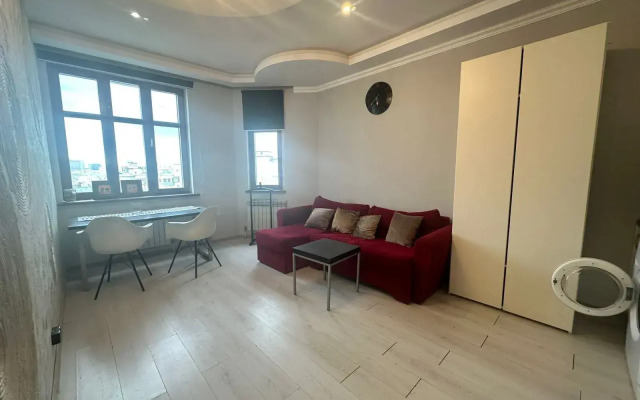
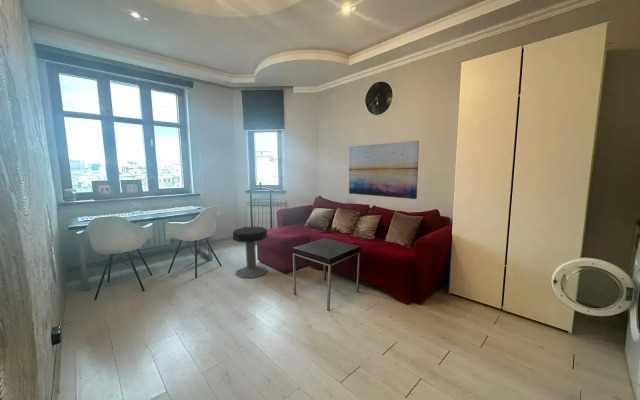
+ side table [232,226,269,279]
+ wall art [348,140,420,200]
